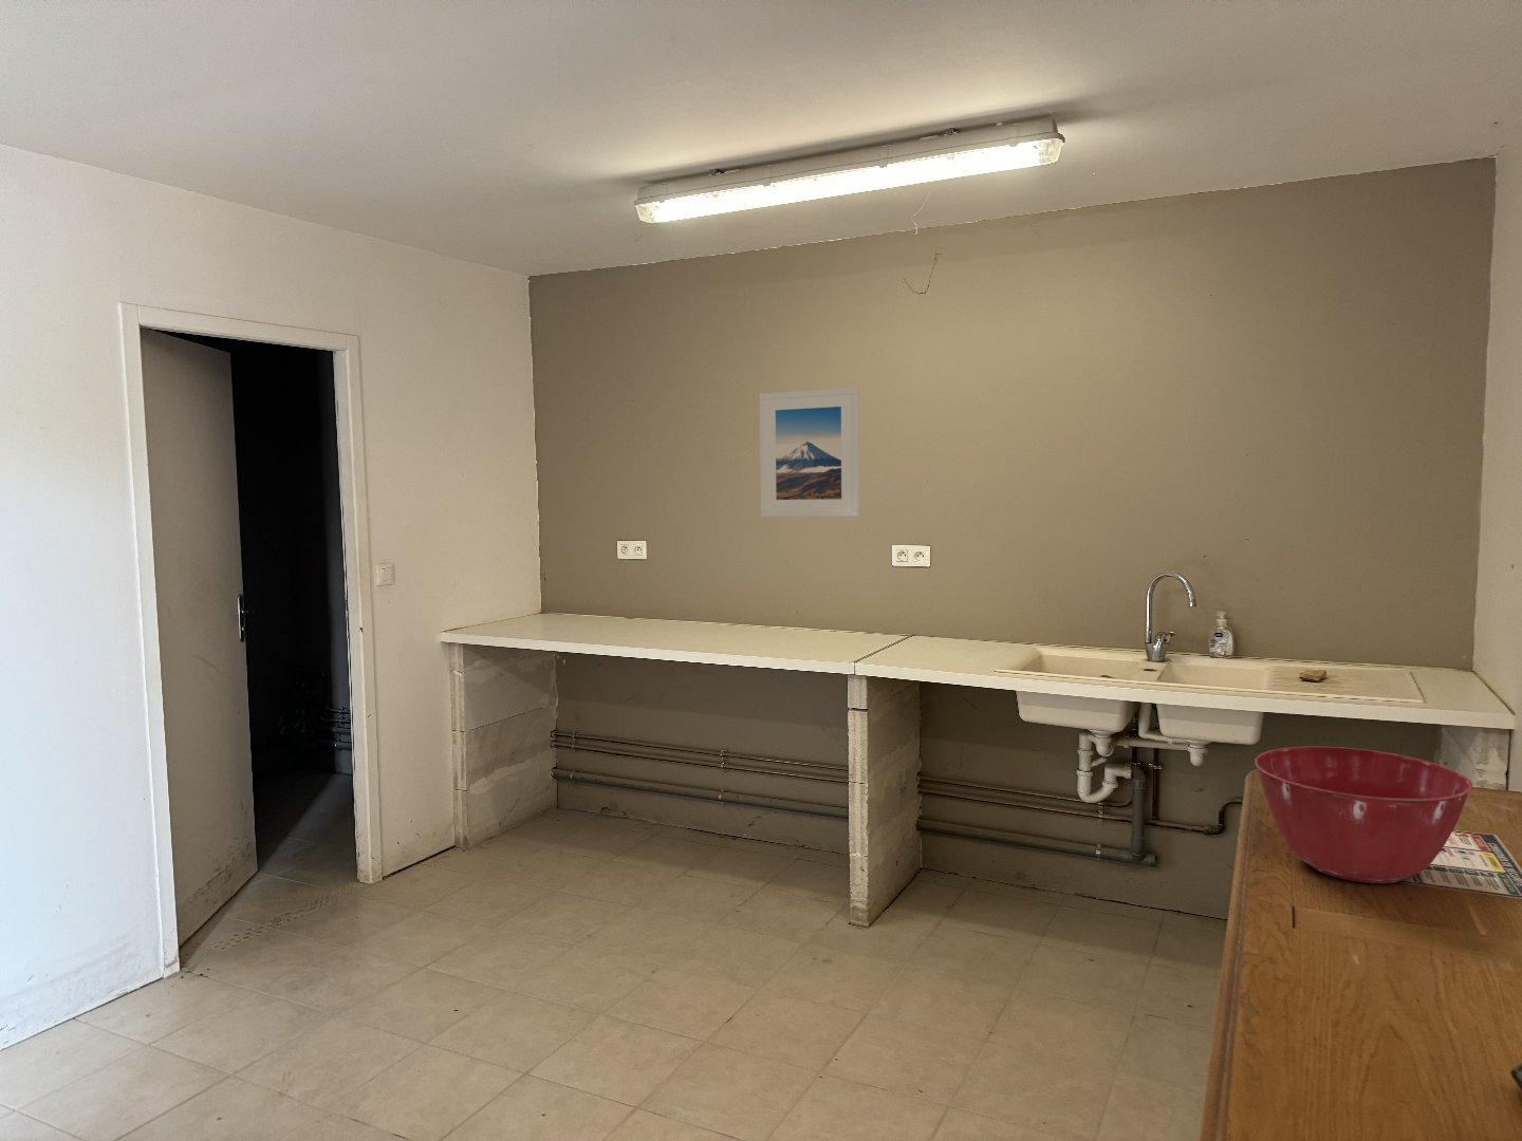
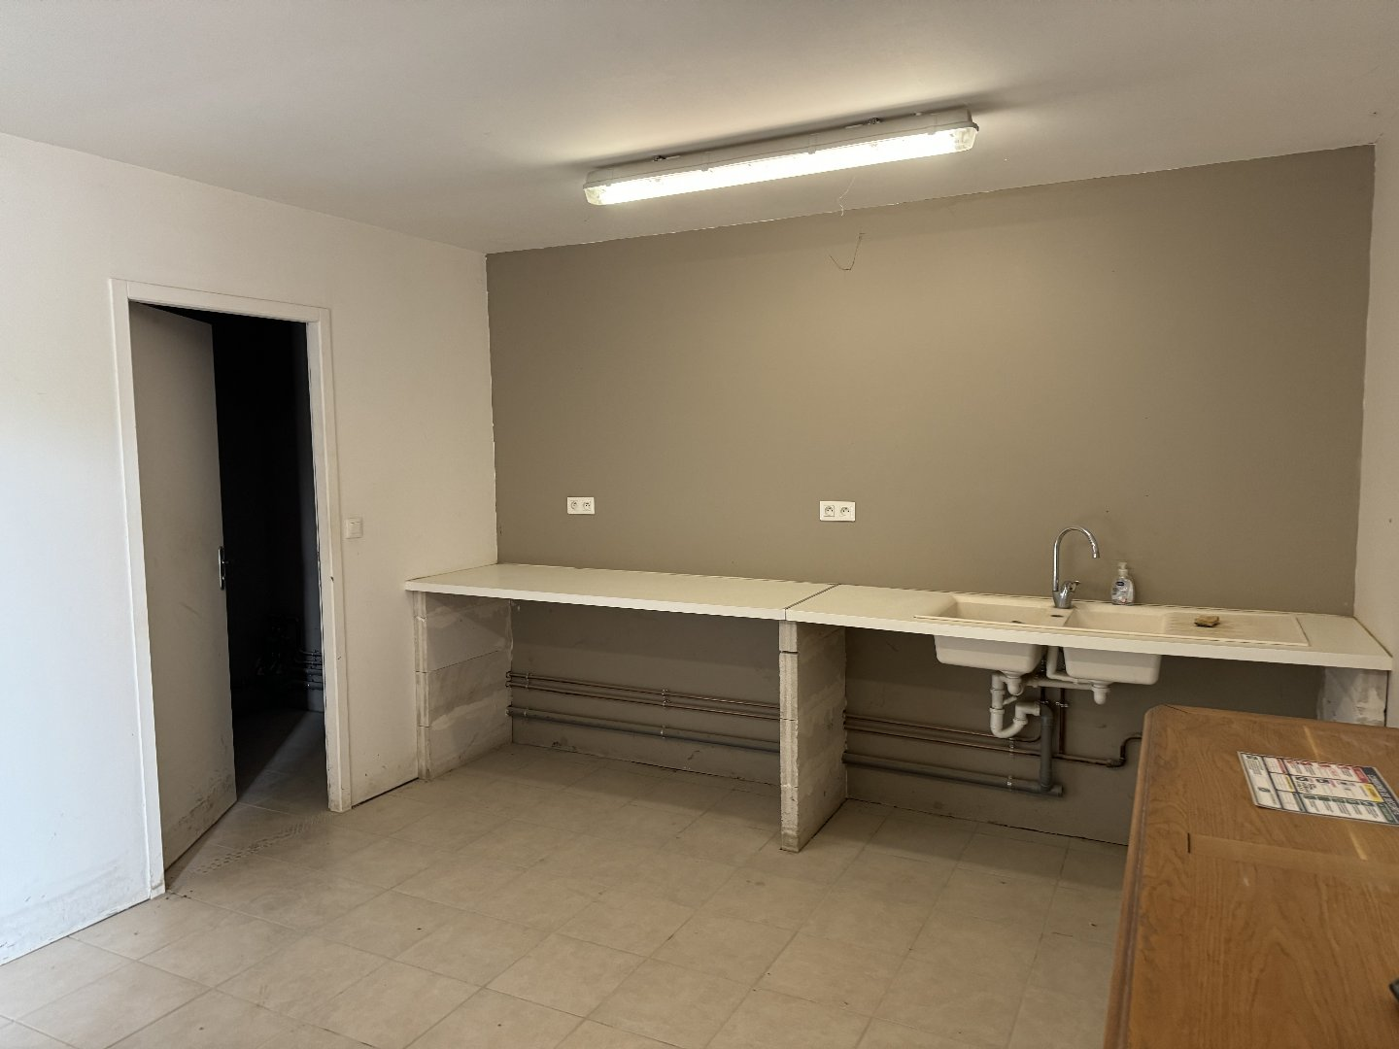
- mixing bowl [1254,745,1473,885]
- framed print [759,387,860,518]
